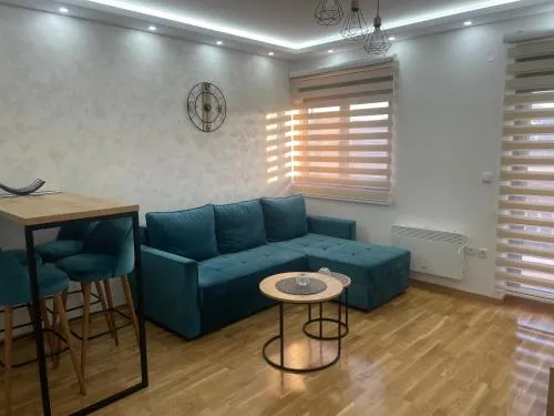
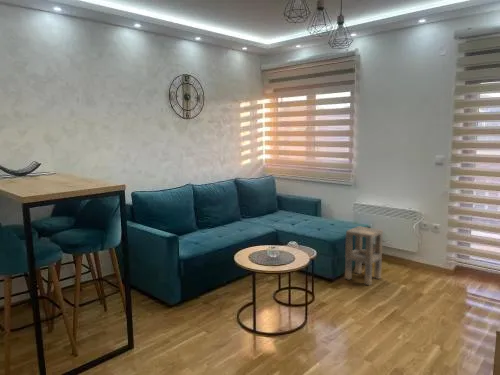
+ side table [344,225,384,286]
